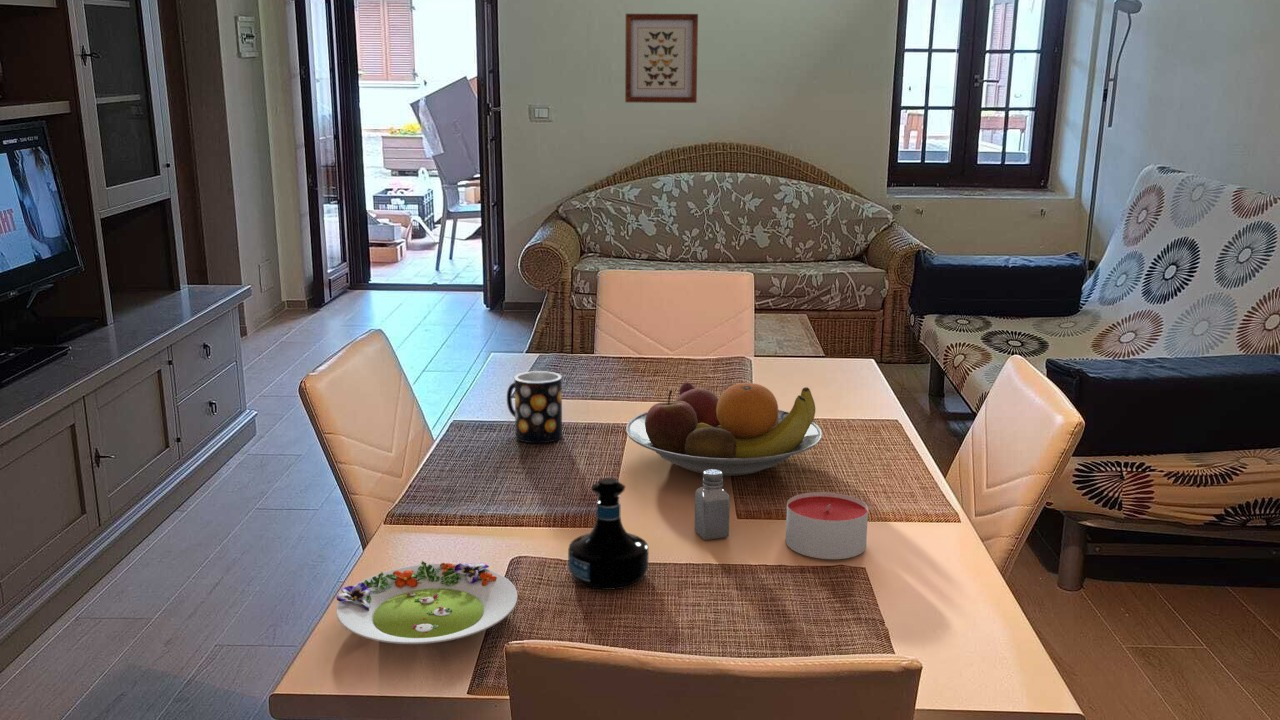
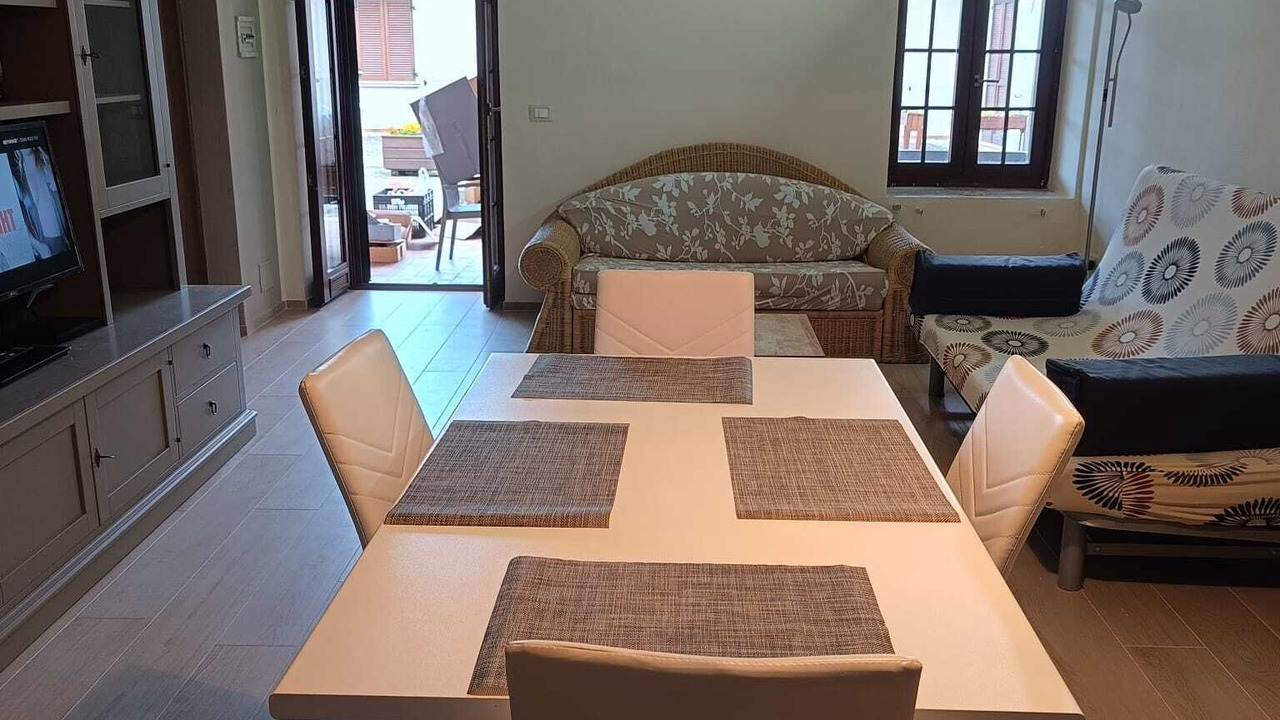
- fruit bowl [625,381,823,477]
- mug [506,370,563,444]
- candle [785,491,869,560]
- tequila bottle [567,477,649,591]
- saltshaker [694,469,731,541]
- wall art [624,13,699,104]
- salad plate [335,560,518,645]
